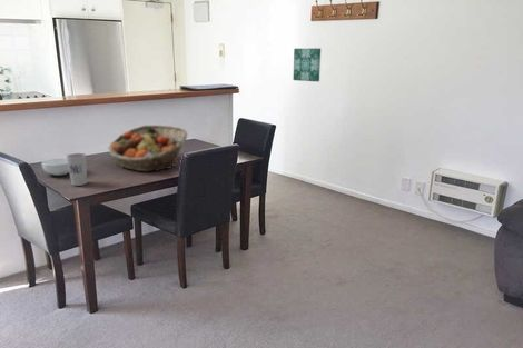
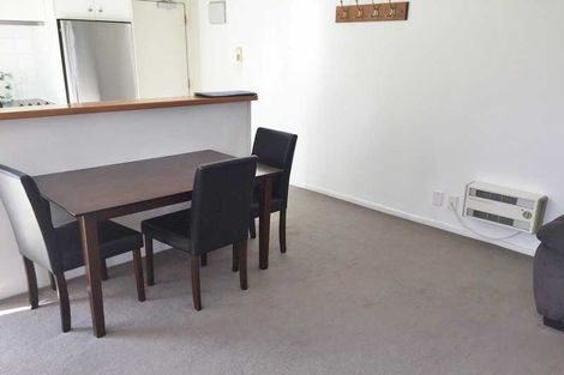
- fruit basket [107,123,188,172]
- wall art [293,48,322,82]
- cereal bowl [40,157,69,177]
- cup [66,152,88,187]
